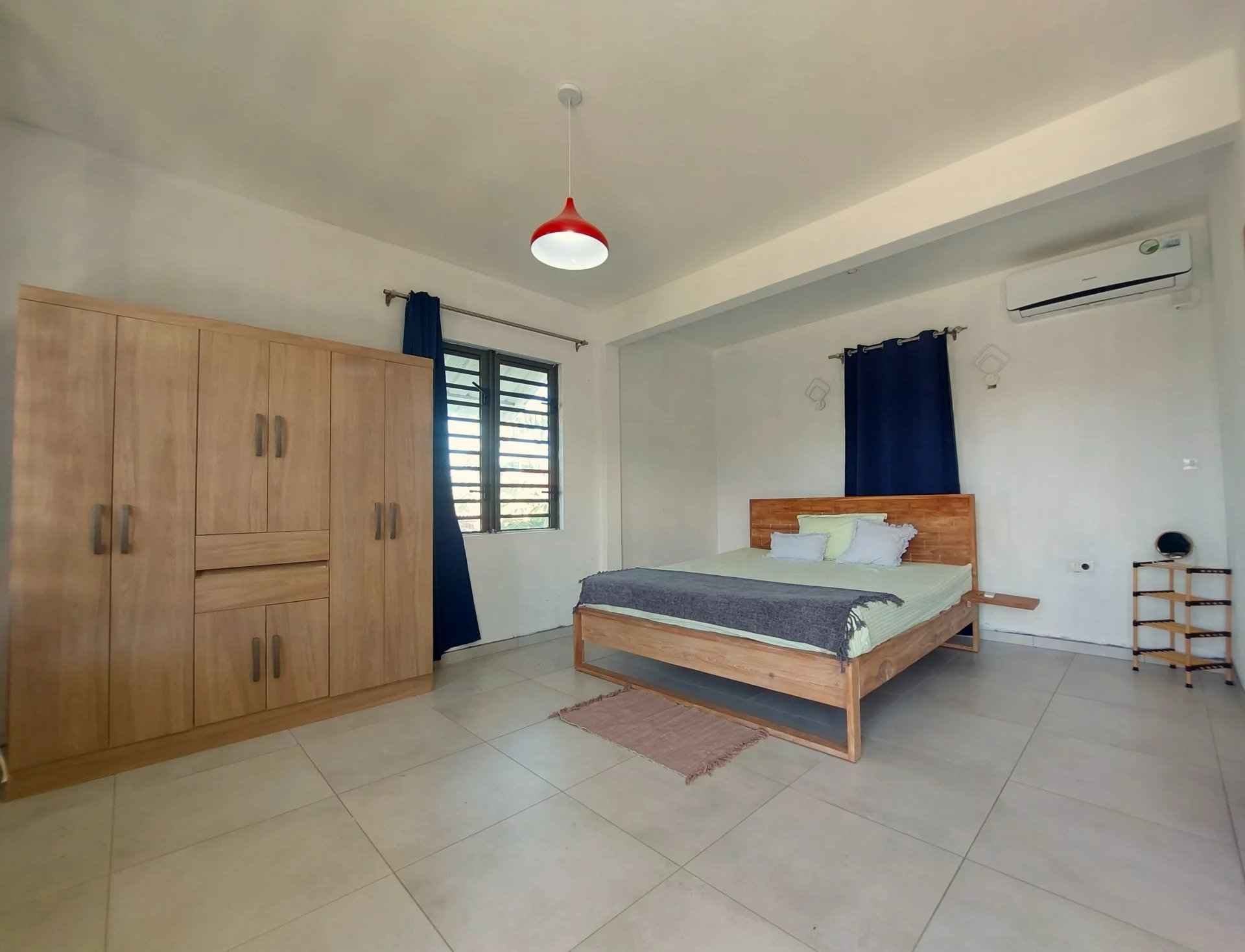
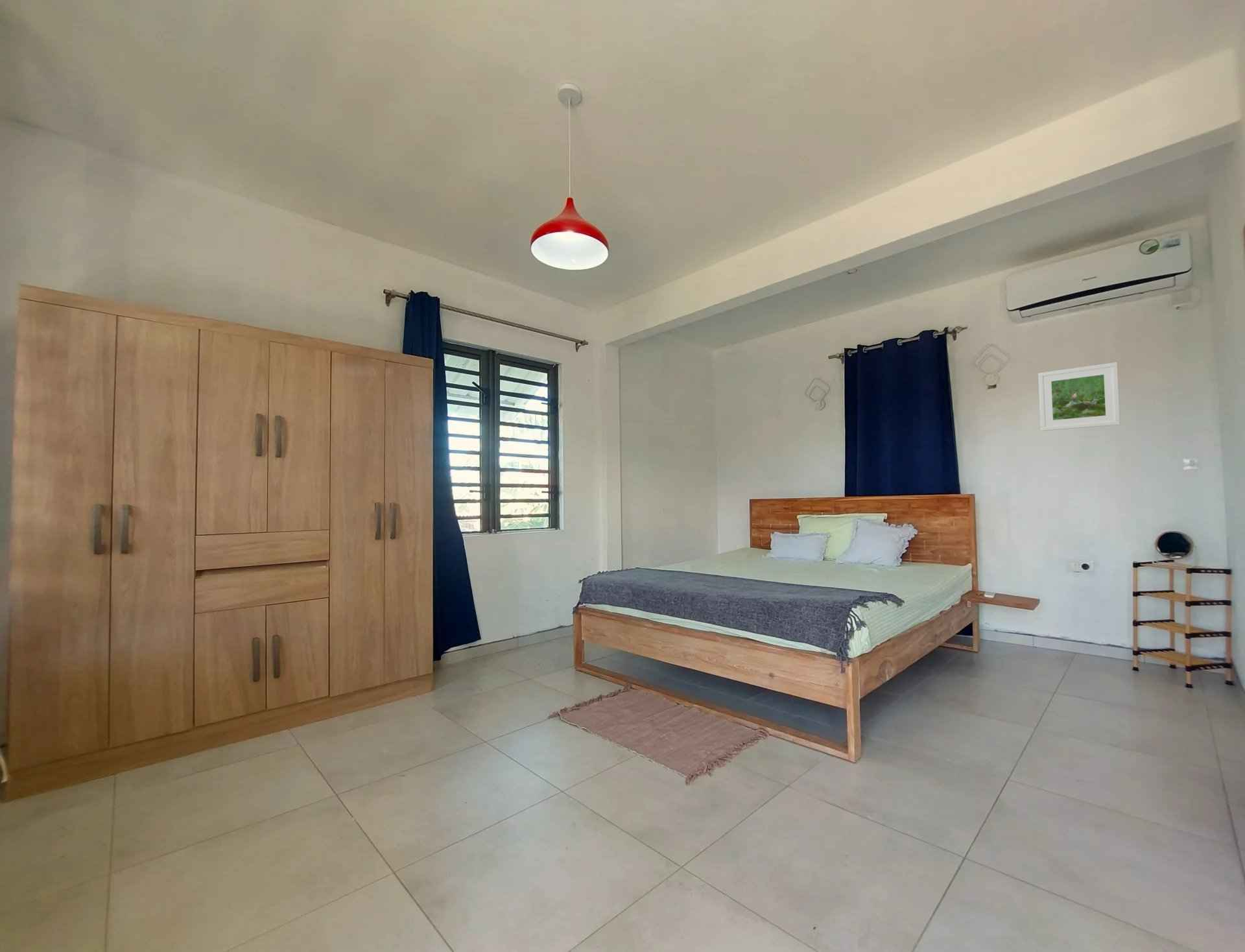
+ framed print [1038,362,1121,431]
